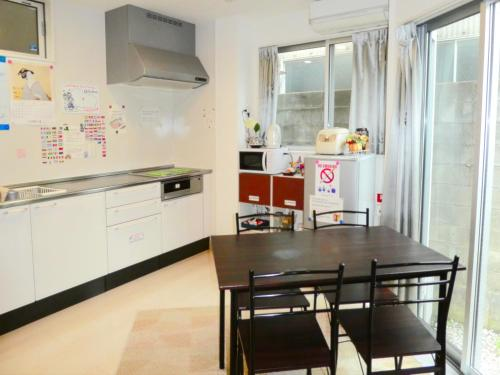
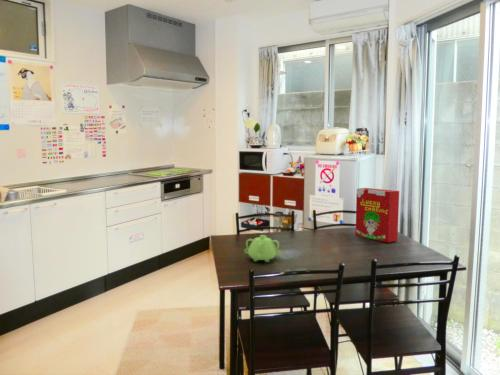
+ cereal box [354,187,400,243]
+ teapot [244,234,282,263]
